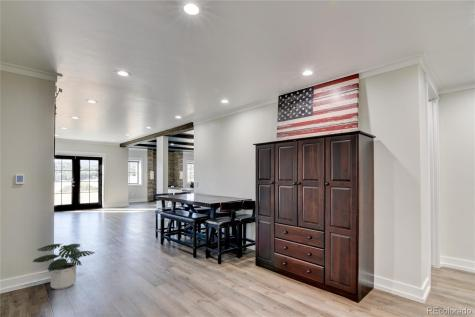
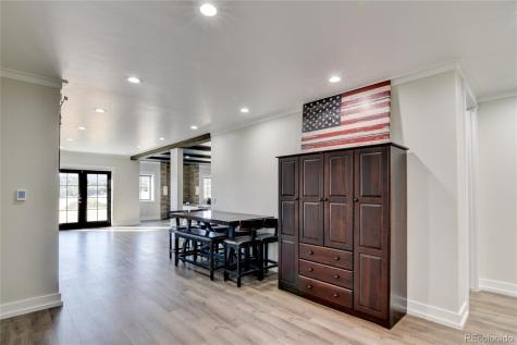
- potted plant [32,243,96,291]
